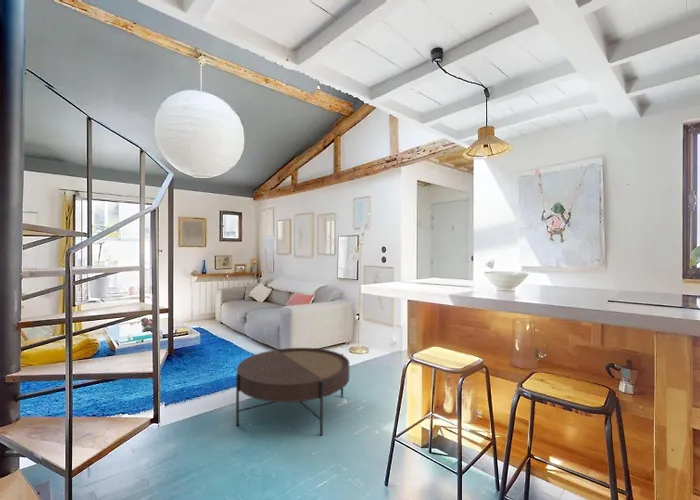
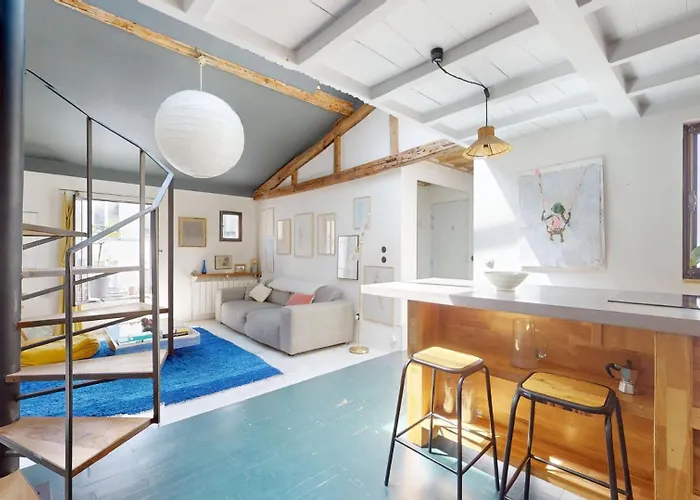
- coffee table [235,347,350,437]
